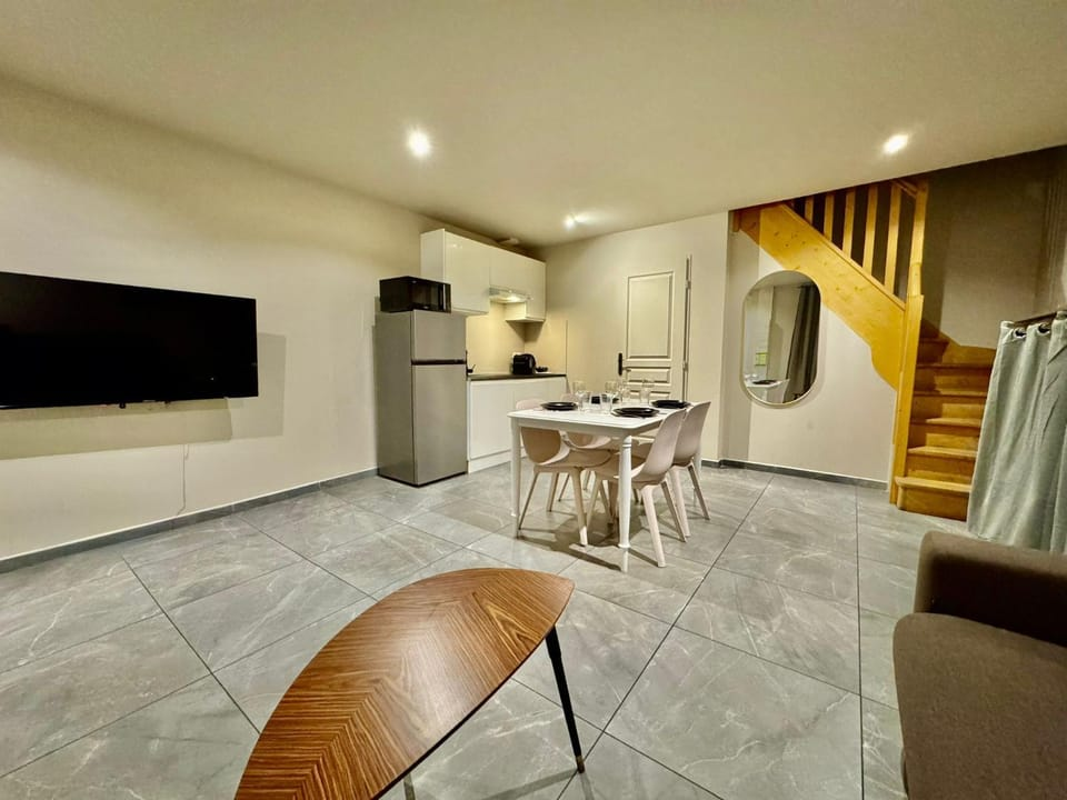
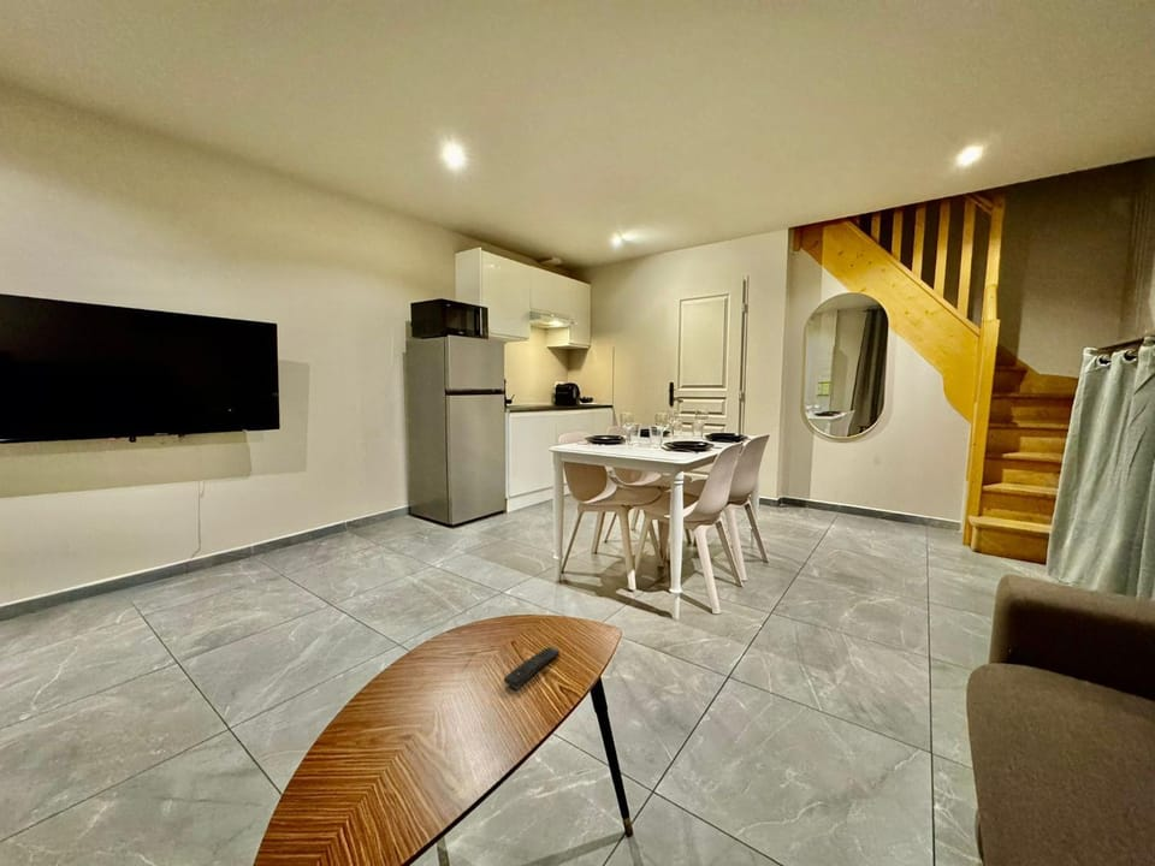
+ remote control [503,646,561,690]
